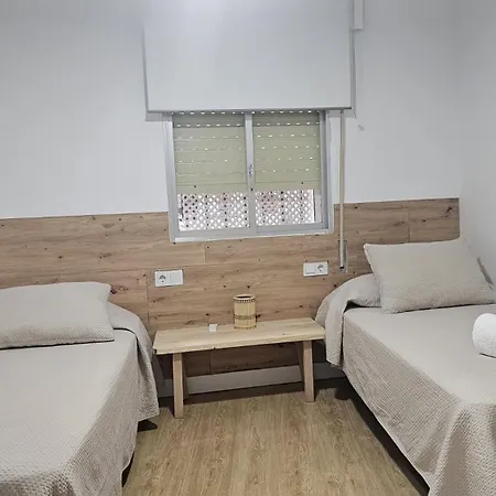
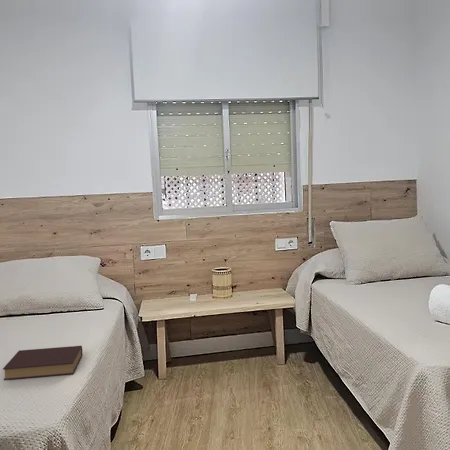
+ book [2,345,83,381]
